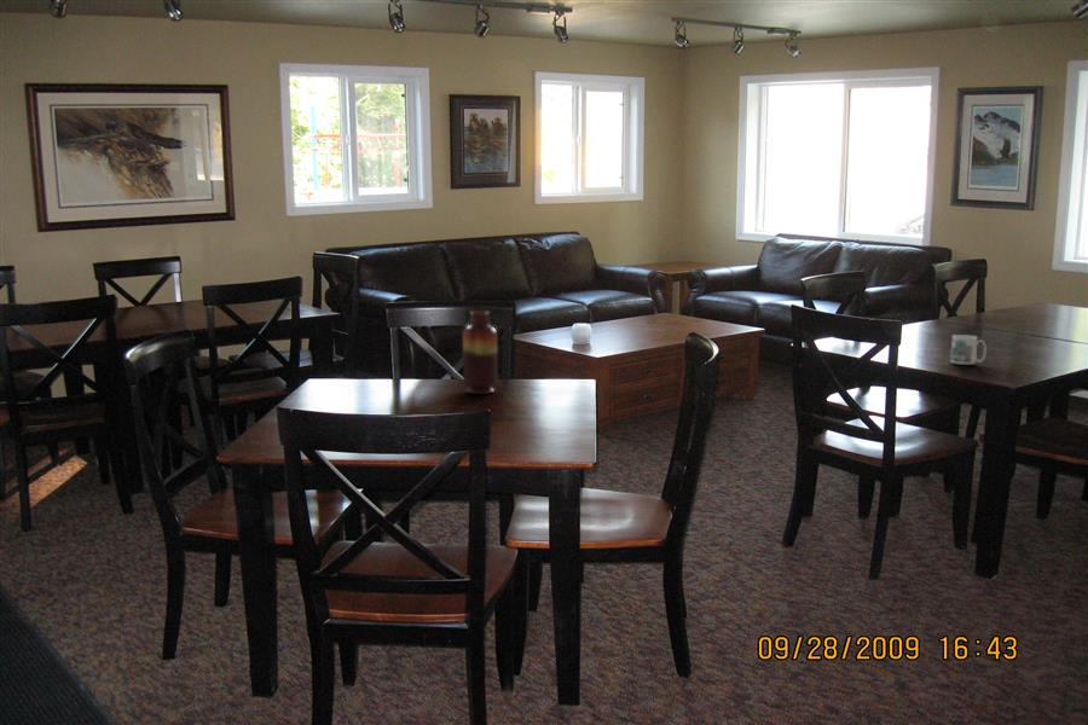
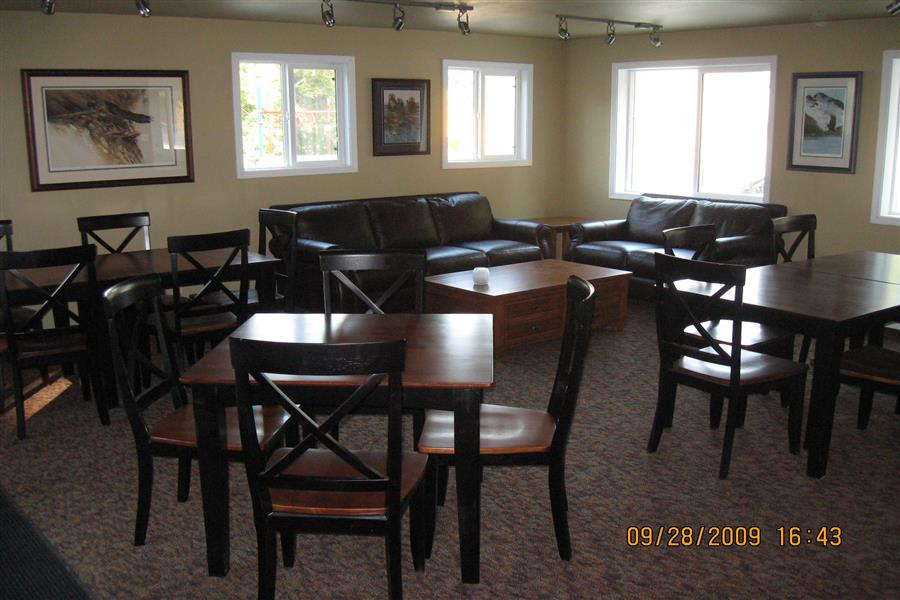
- vase [462,311,498,395]
- mug [950,334,988,366]
